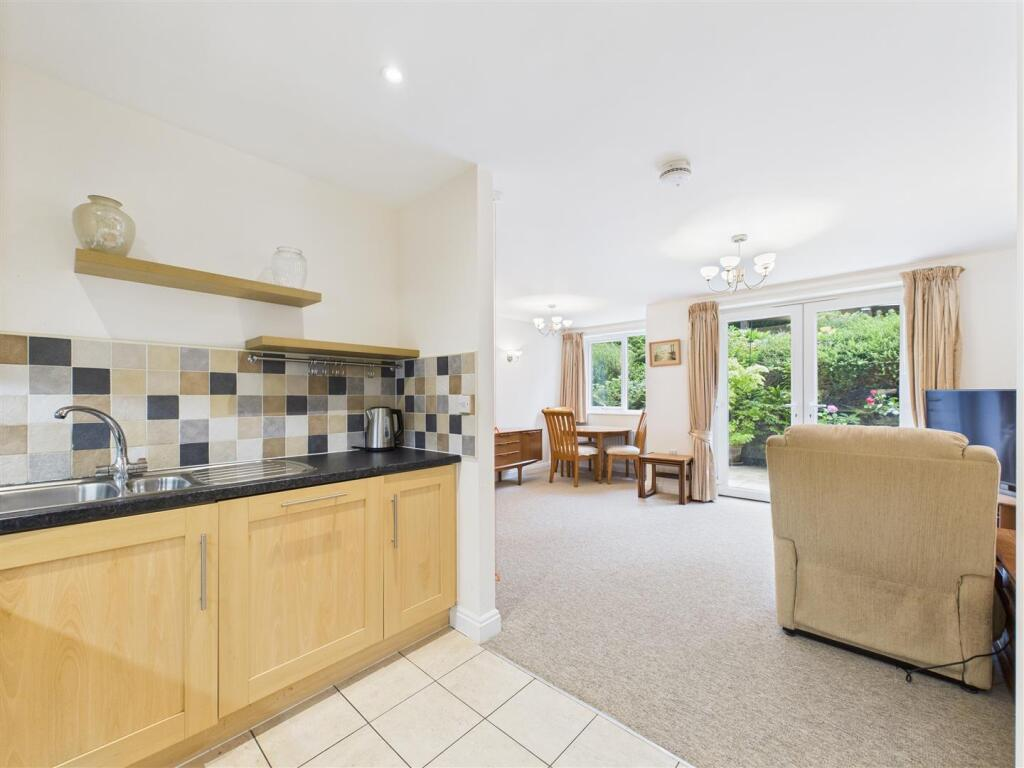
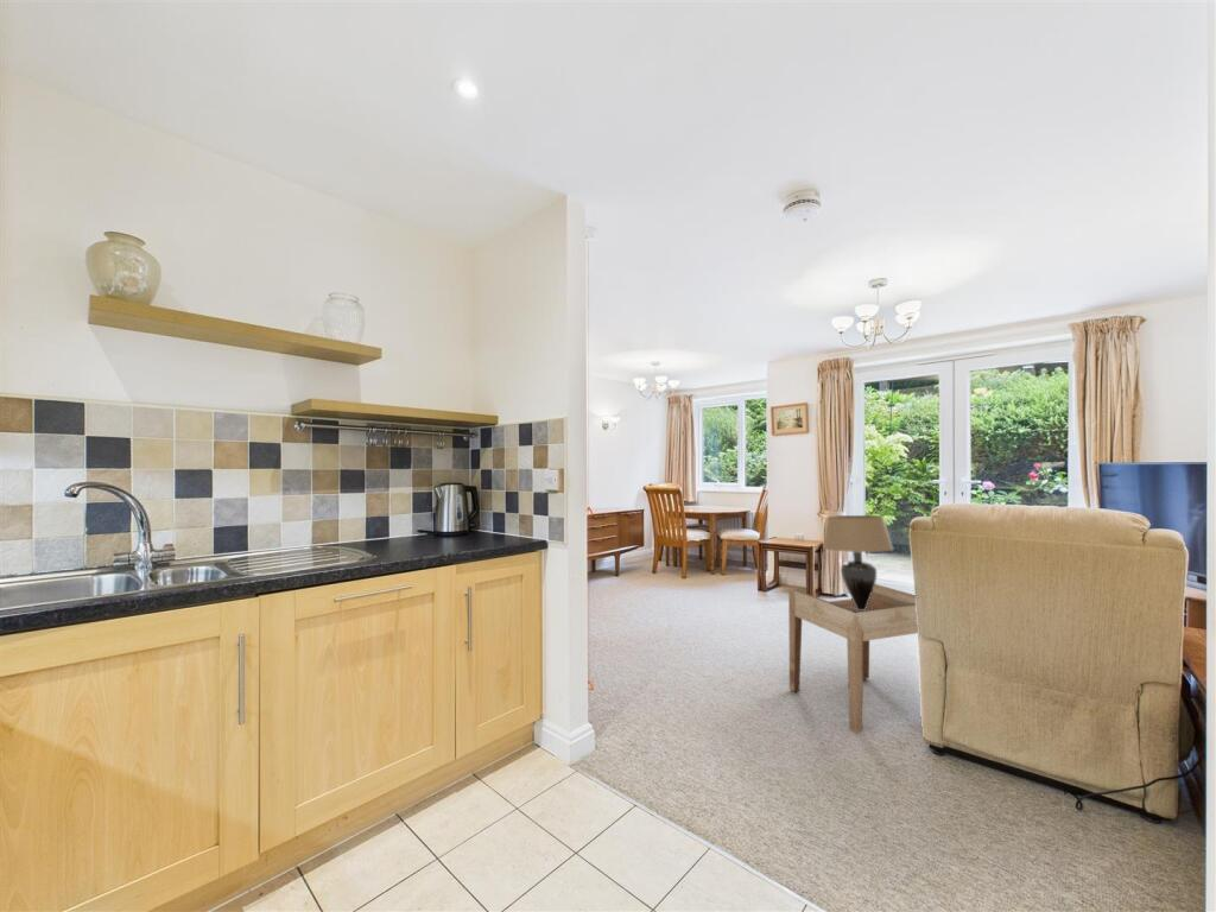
+ table lamp [822,514,894,610]
+ side table [787,583,919,733]
